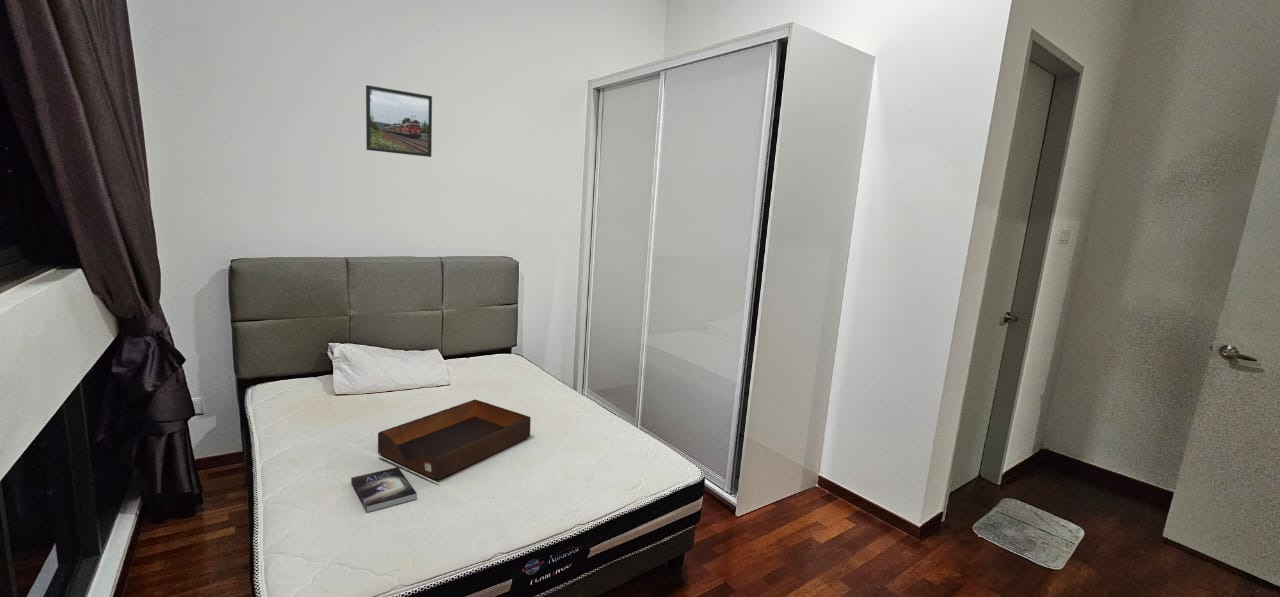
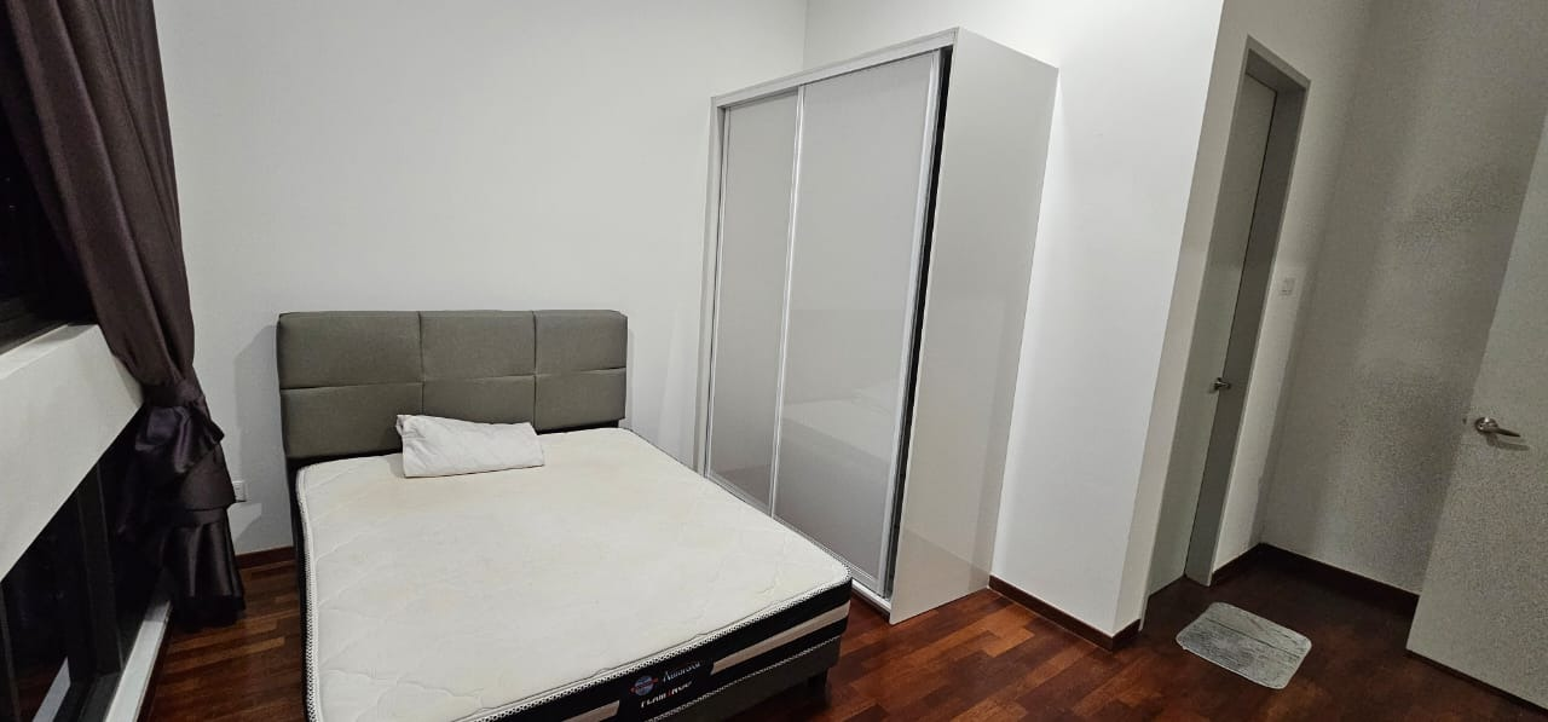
- tray [377,399,532,481]
- book [350,466,418,513]
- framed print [365,84,433,158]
